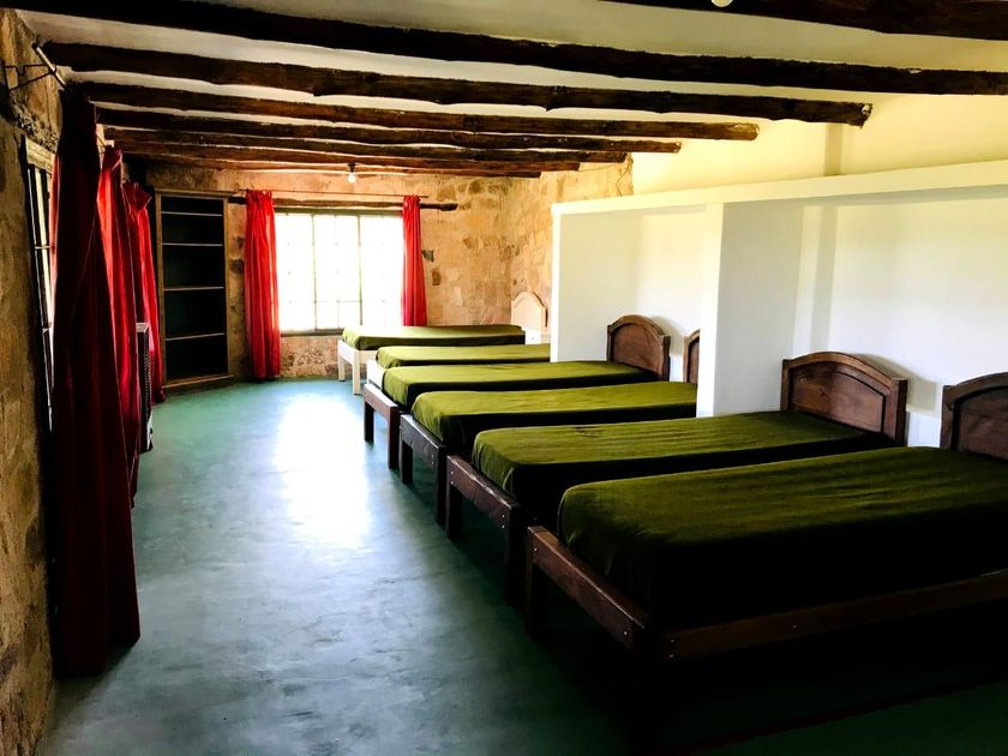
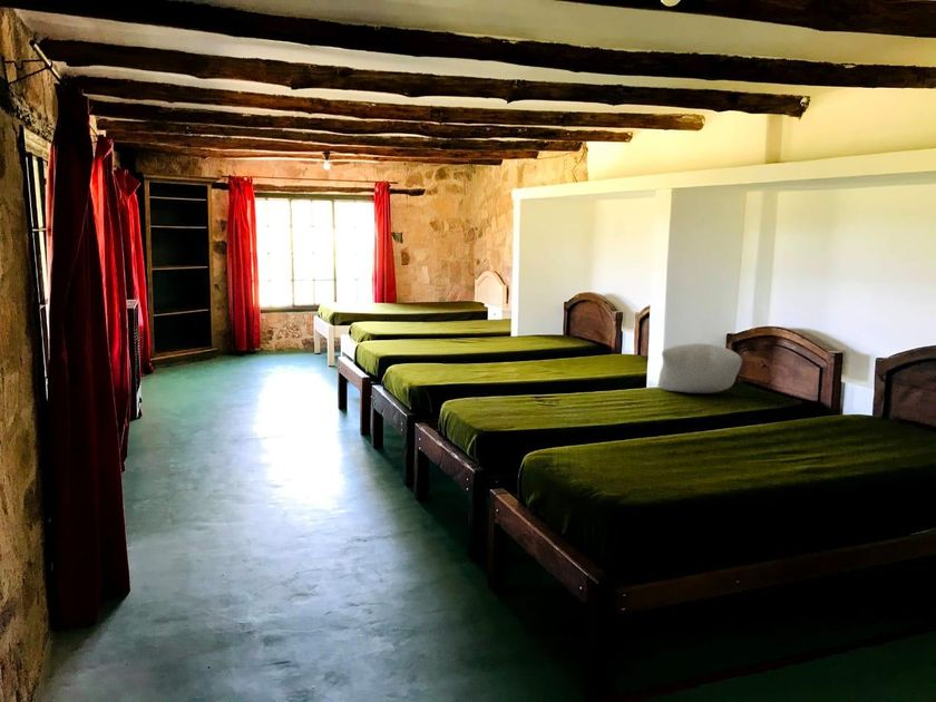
+ pillow [656,342,743,394]
